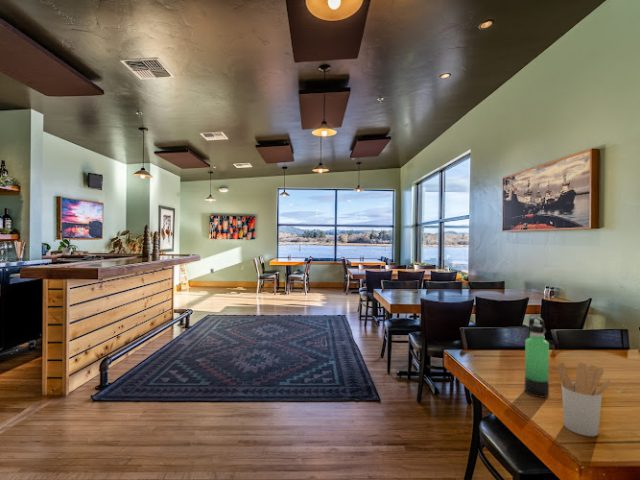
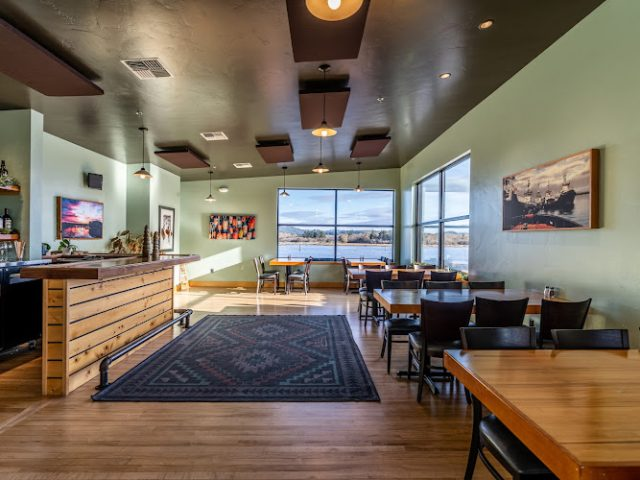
- utensil holder [556,362,612,437]
- thermos bottle [524,316,550,399]
